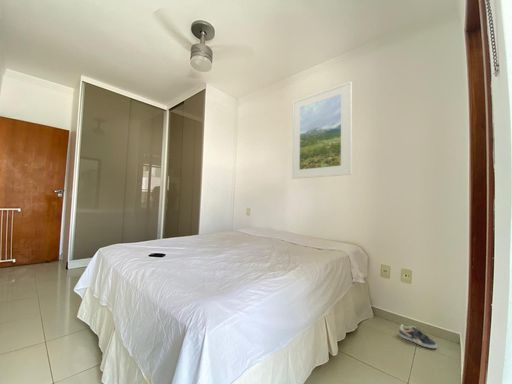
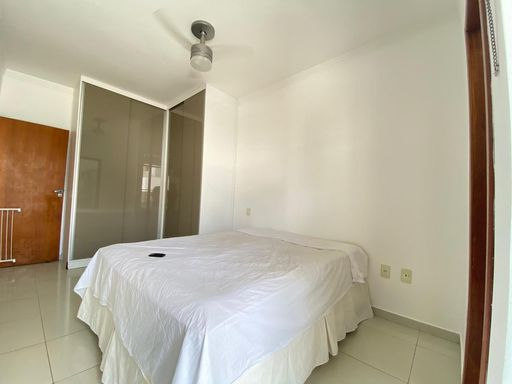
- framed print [291,80,353,180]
- sneaker [398,323,438,349]
